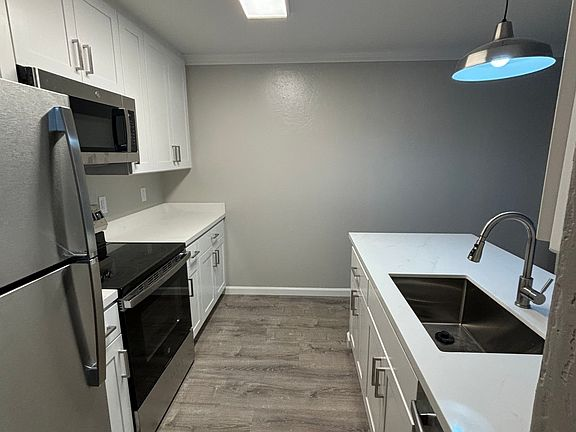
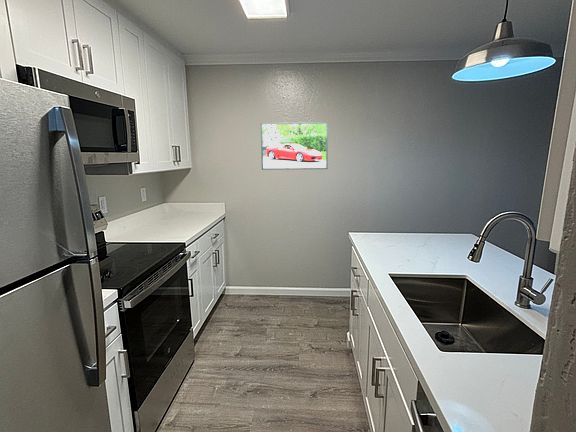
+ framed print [260,121,329,171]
